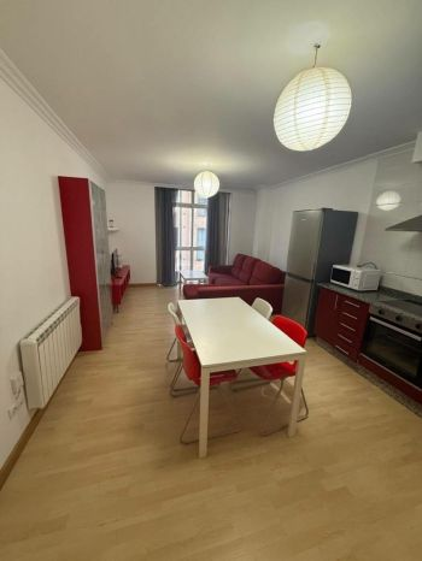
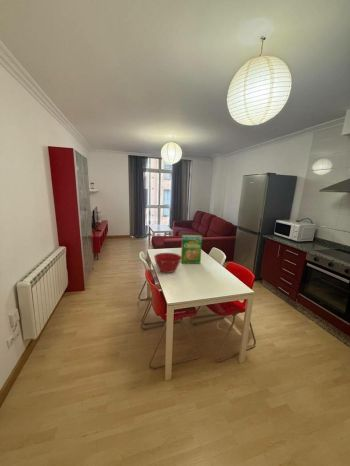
+ mixing bowl [153,252,181,274]
+ cereal box [180,234,203,265]
